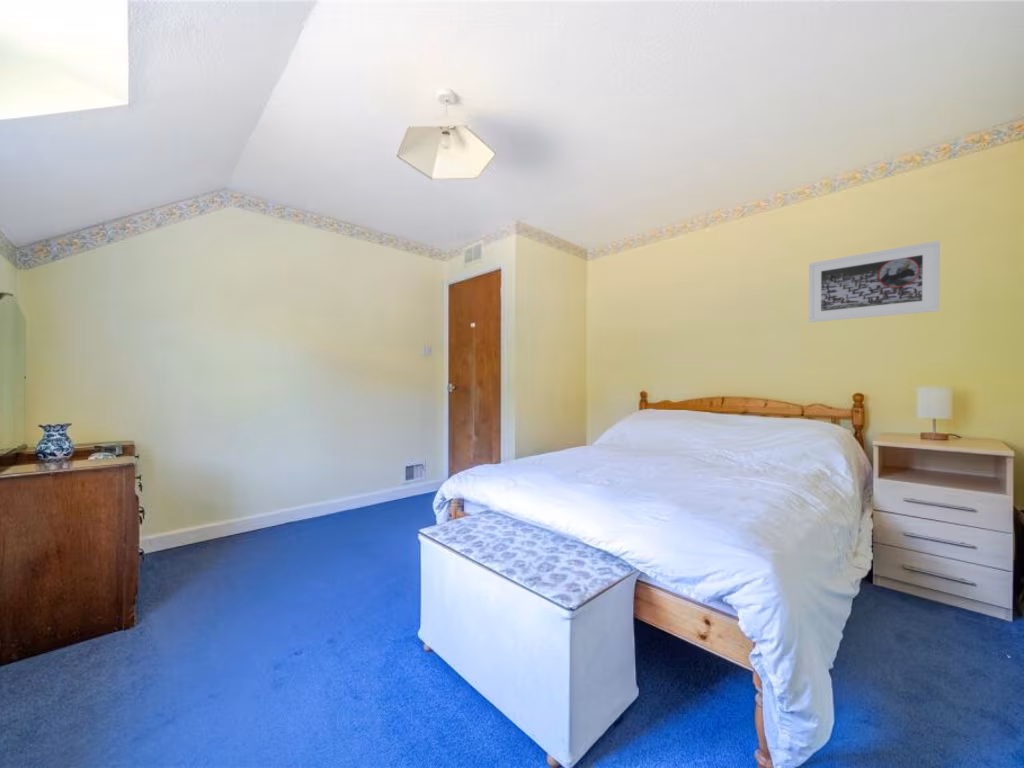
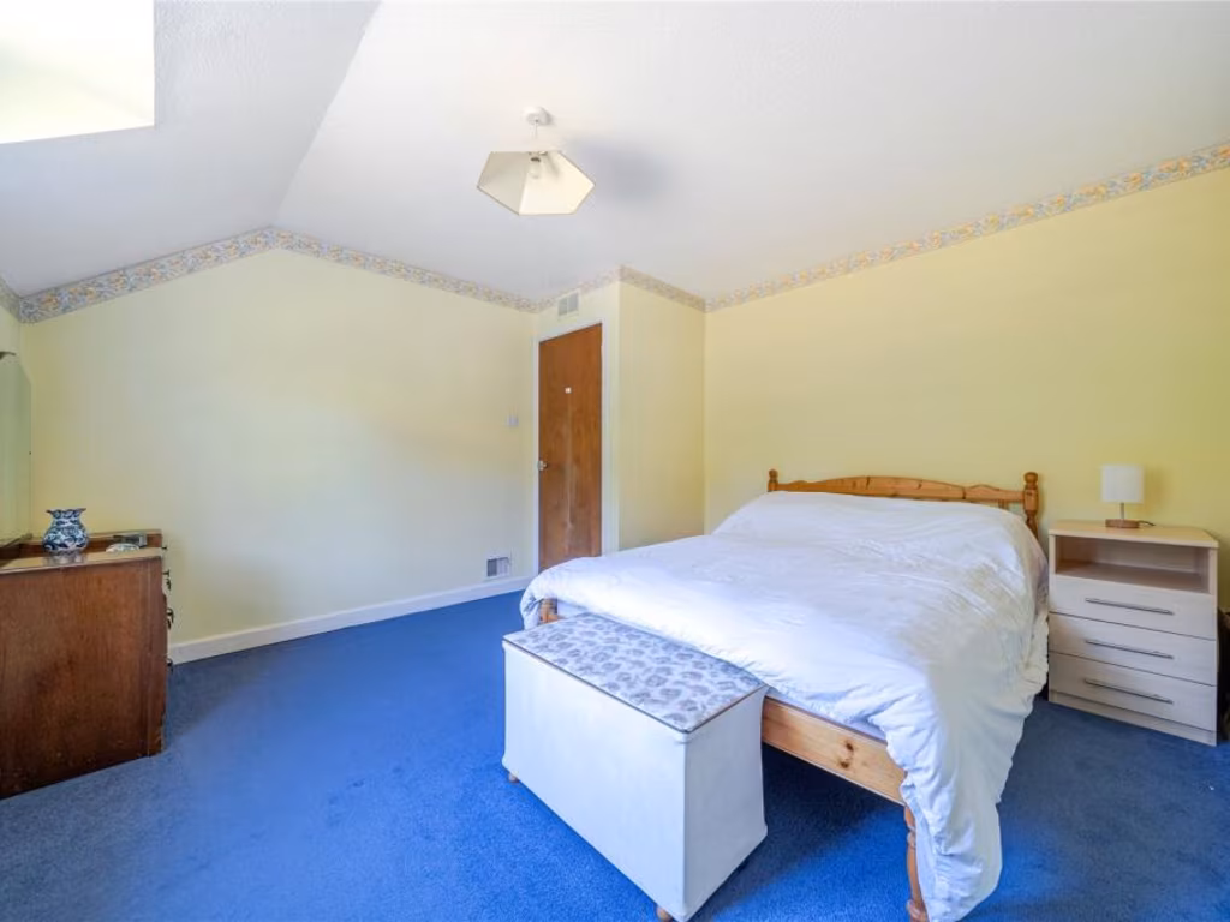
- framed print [808,240,941,323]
